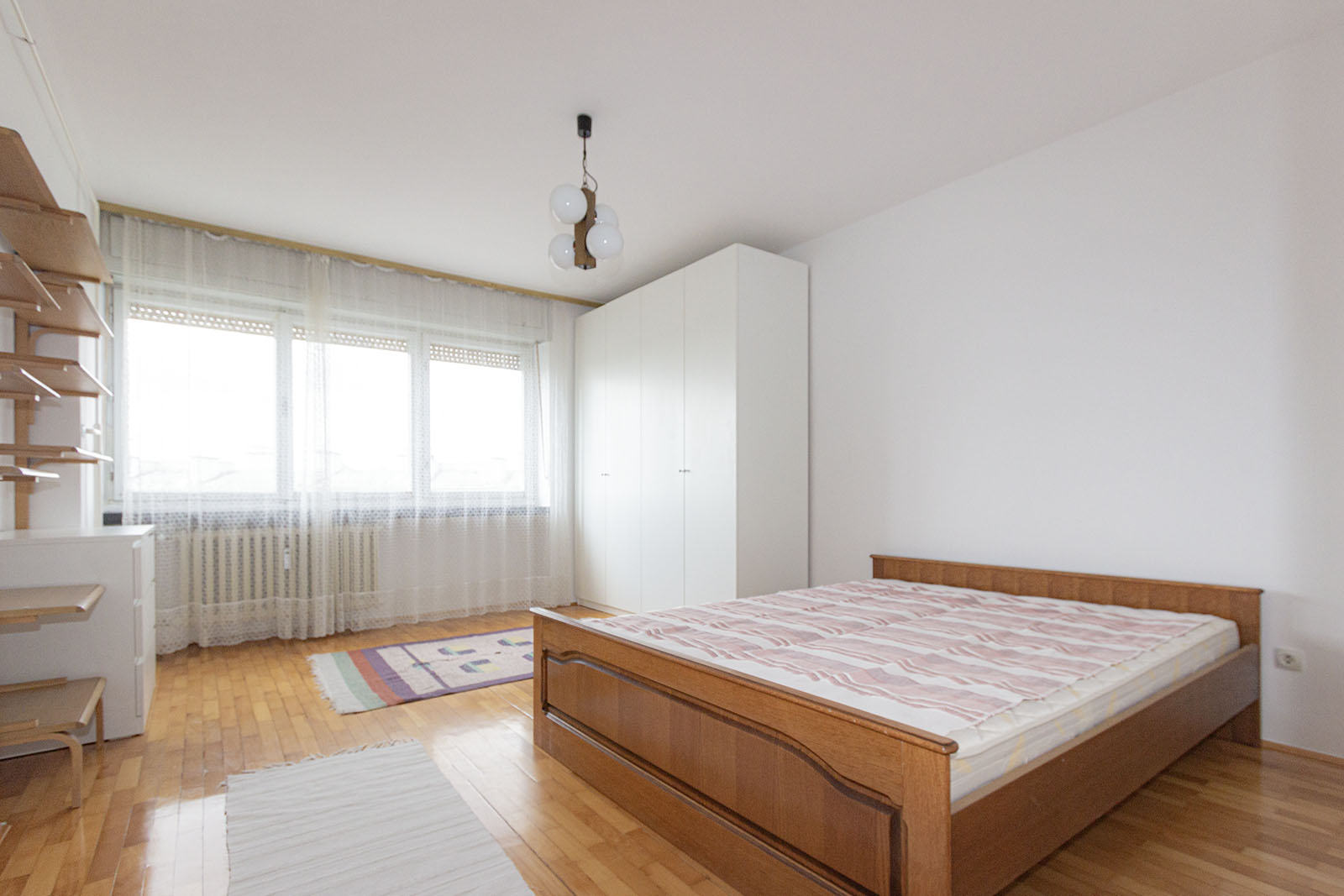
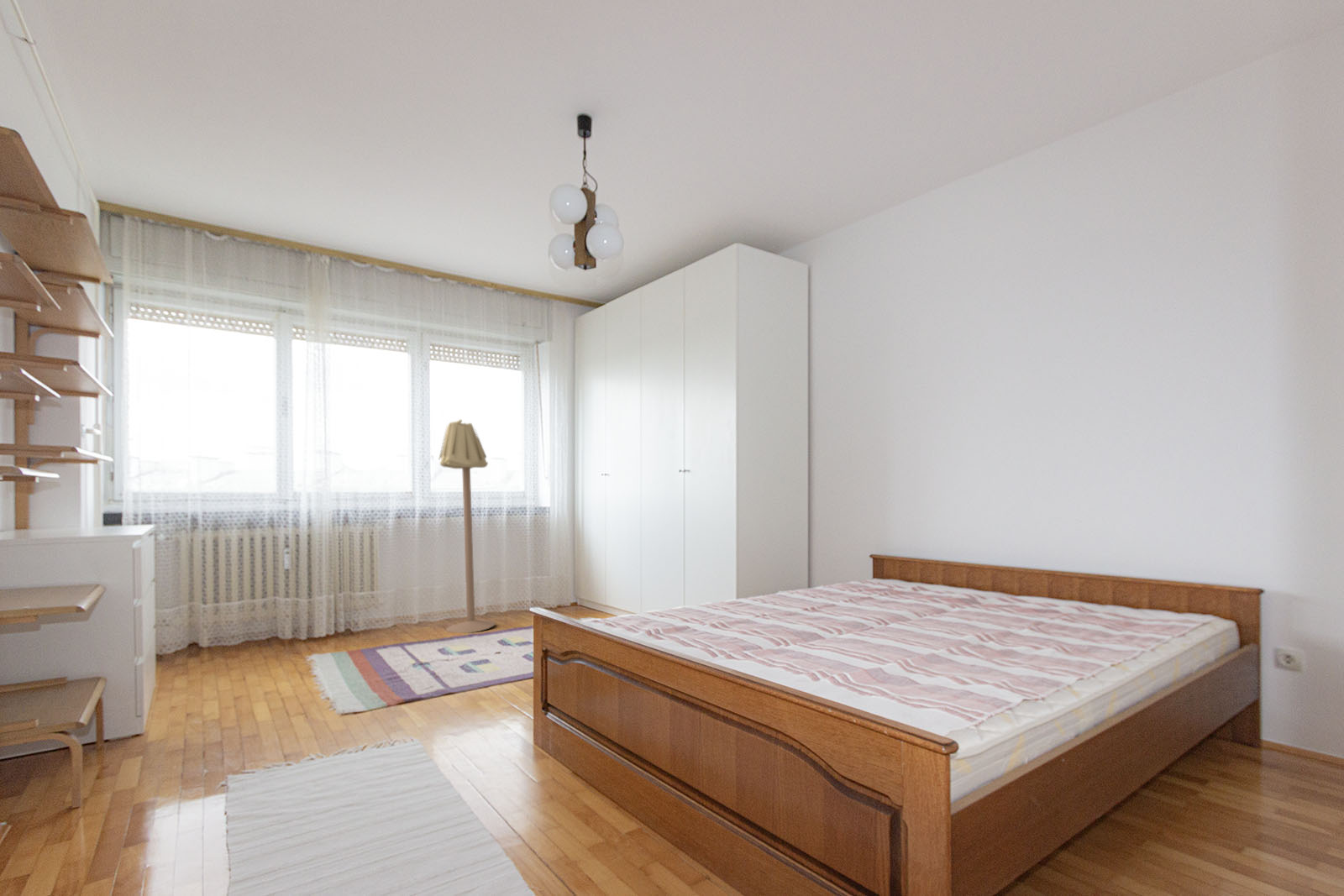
+ floor lamp [438,419,496,634]
